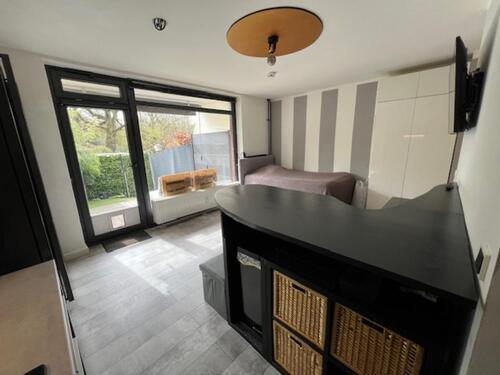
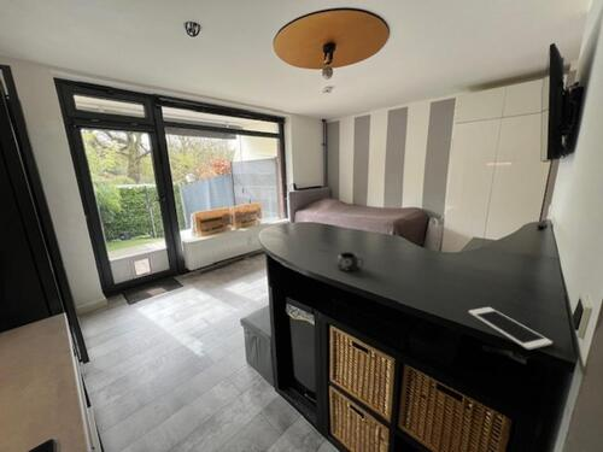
+ mug [335,251,364,272]
+ cell phone [468,306,554,351]
